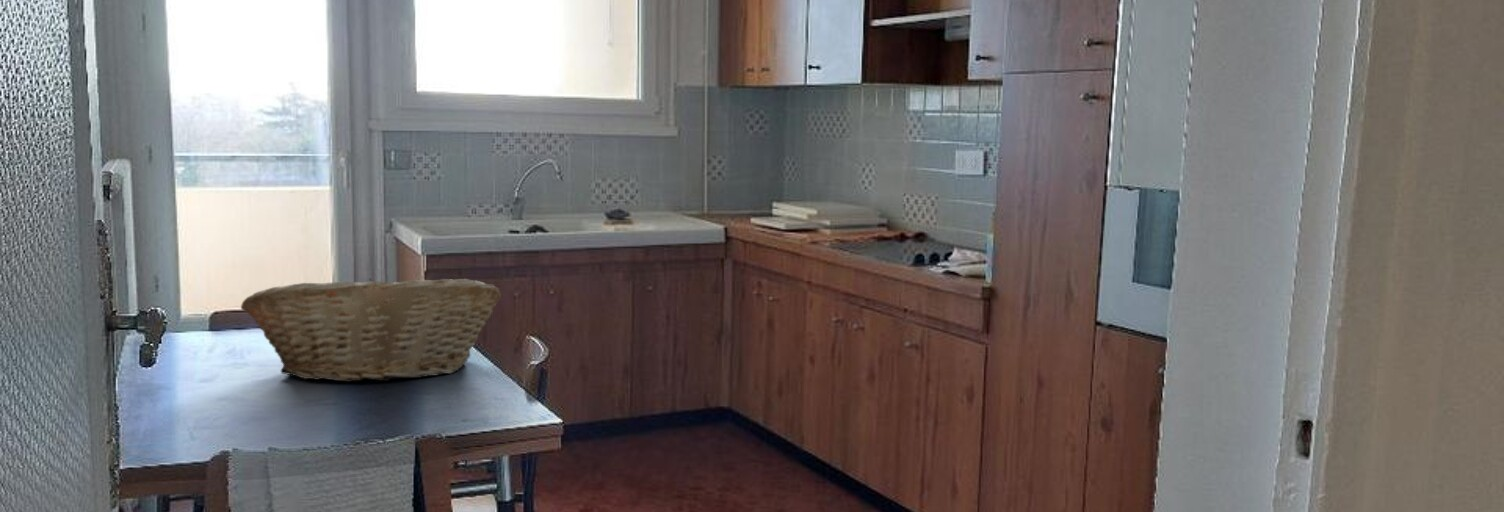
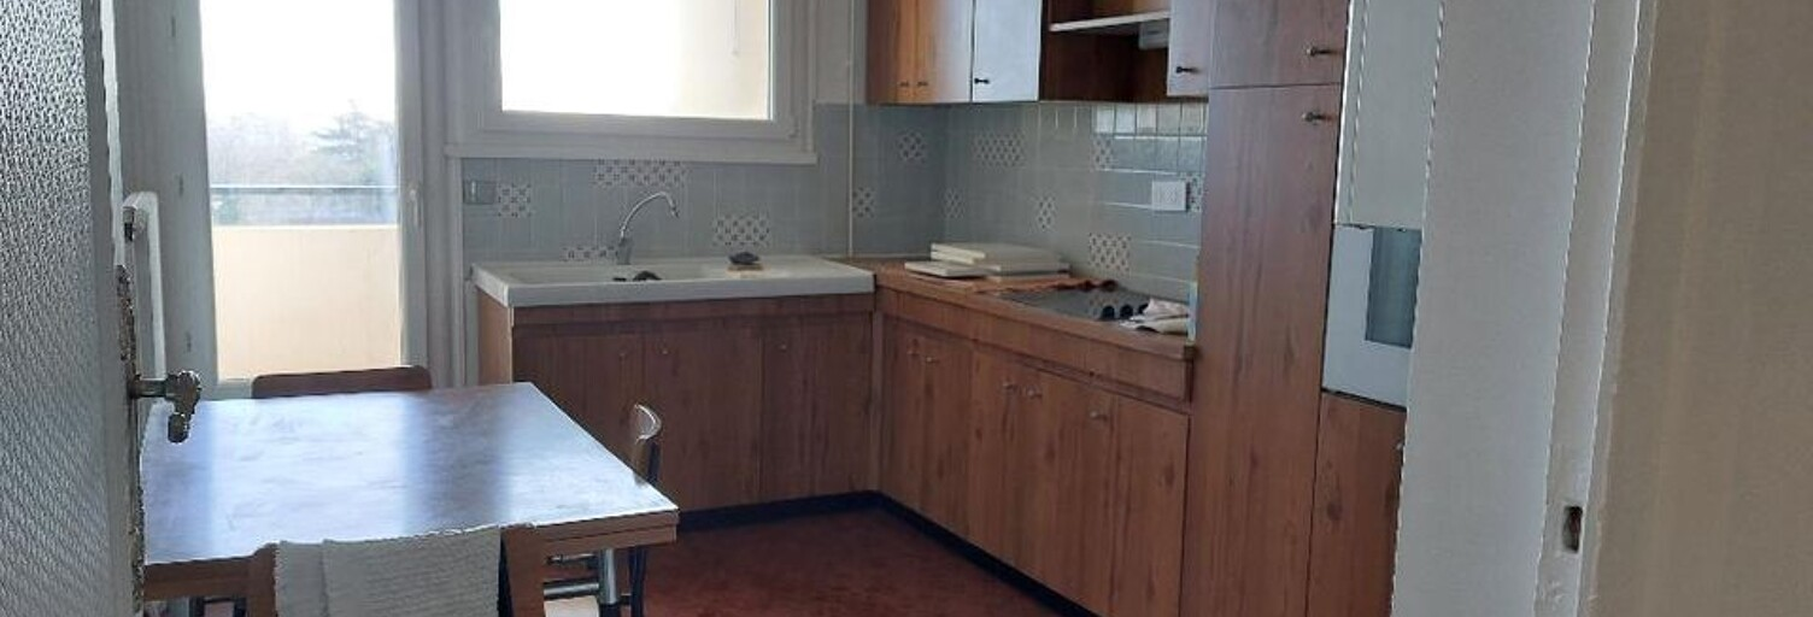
- fruit basket [240,277,502,383]
